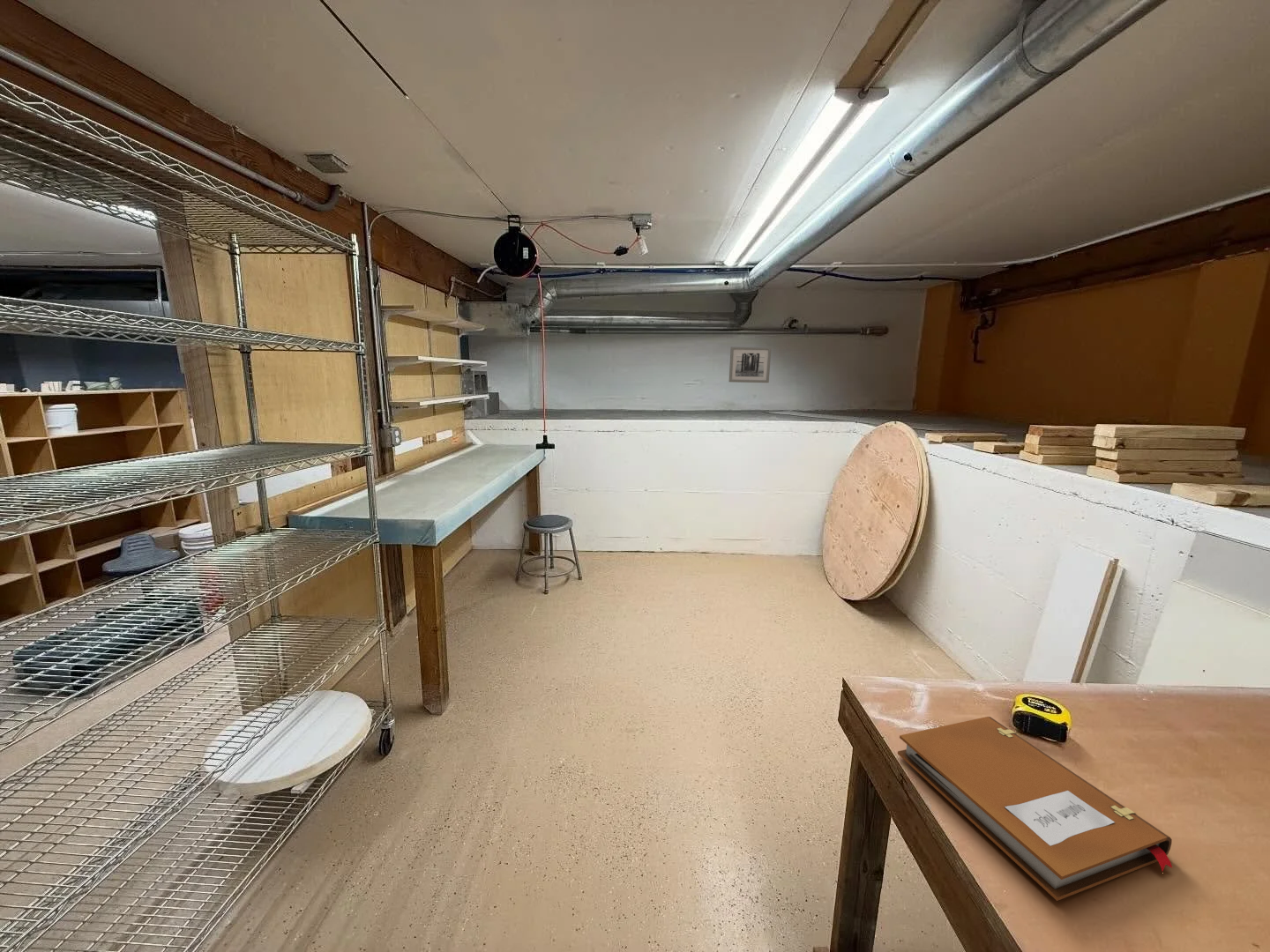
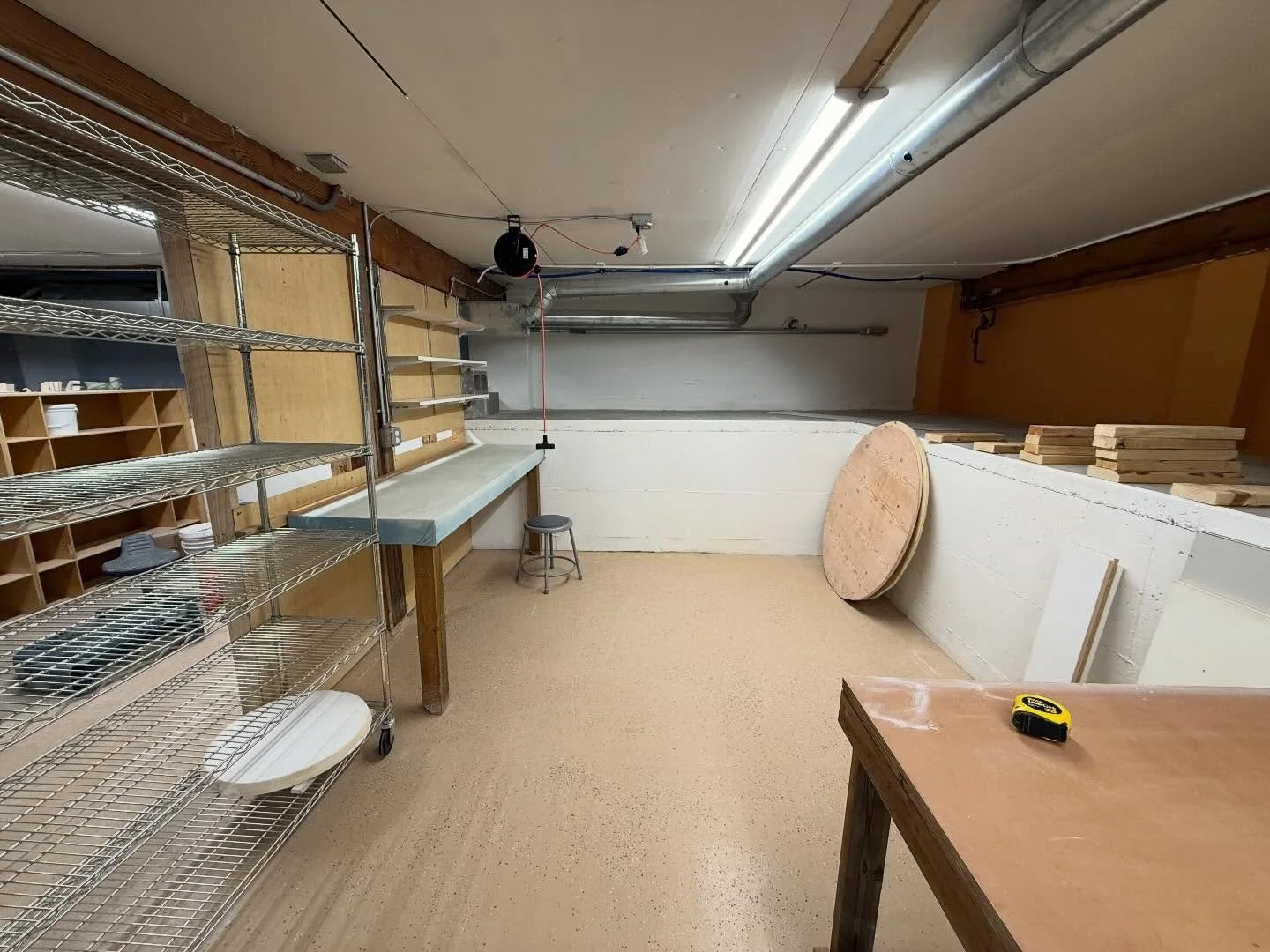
- notebook [897,716,1173,902]
- wall art [728,346,772,383]
